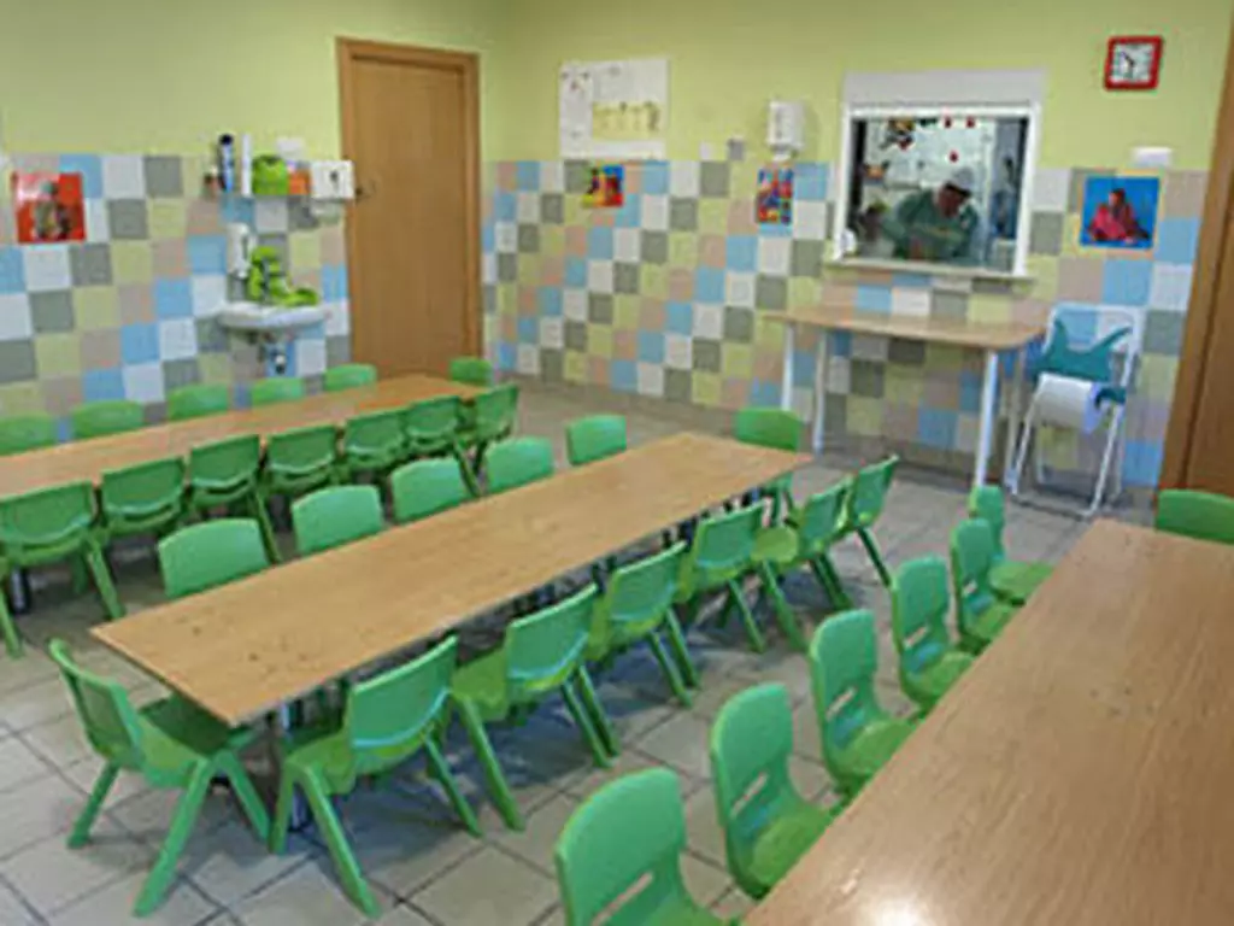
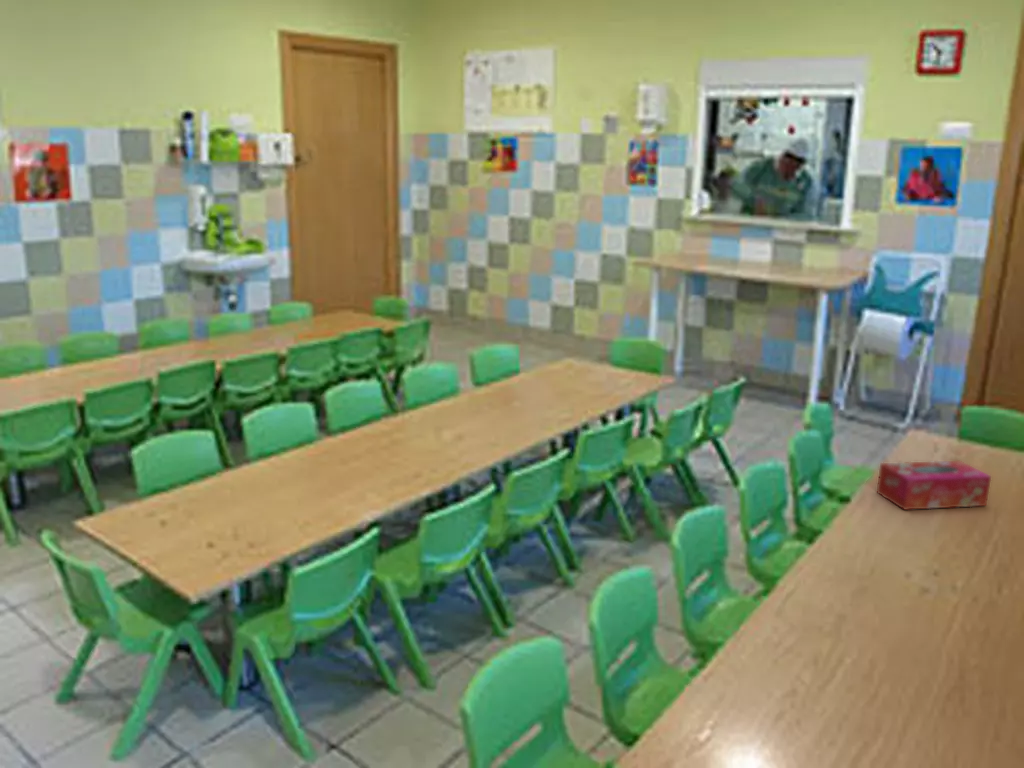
+ tissue box [876,460,992,511]
